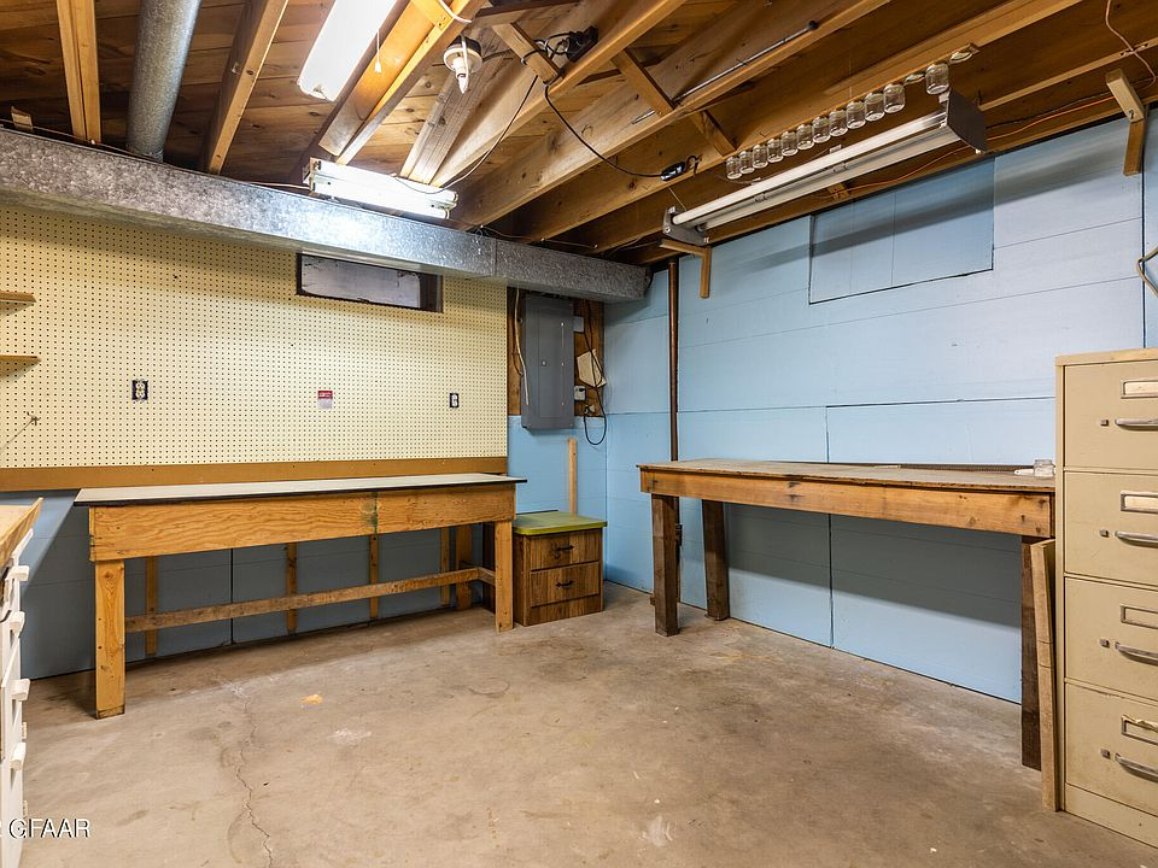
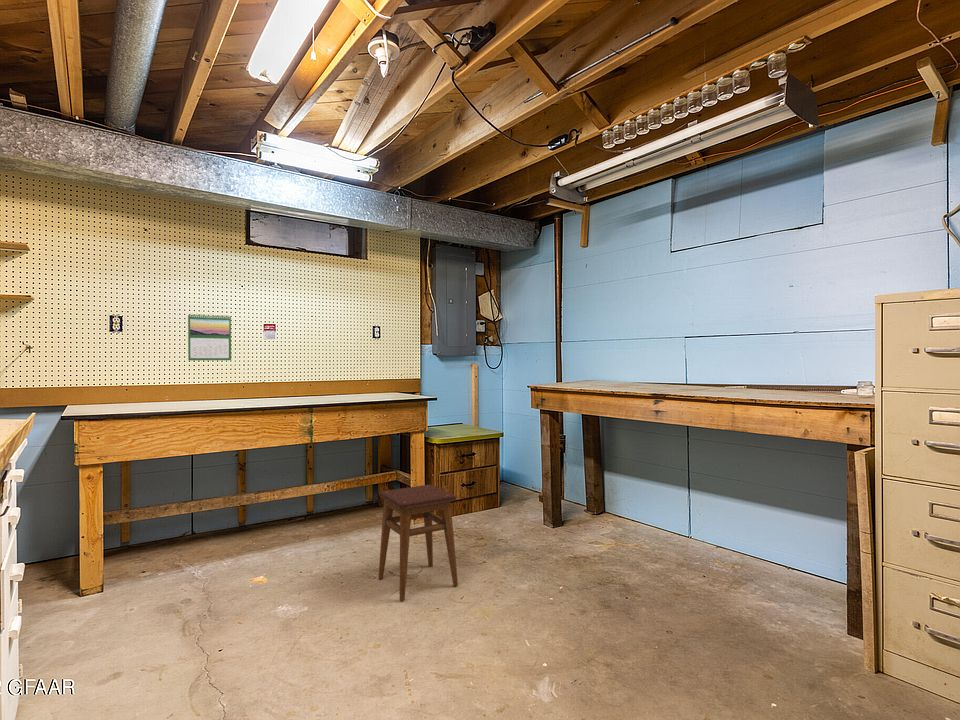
+ stool [378,484,459,601]
+ calendar [187,313,232,361]
